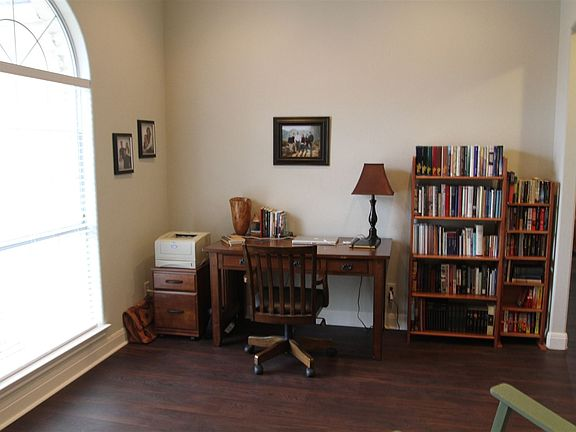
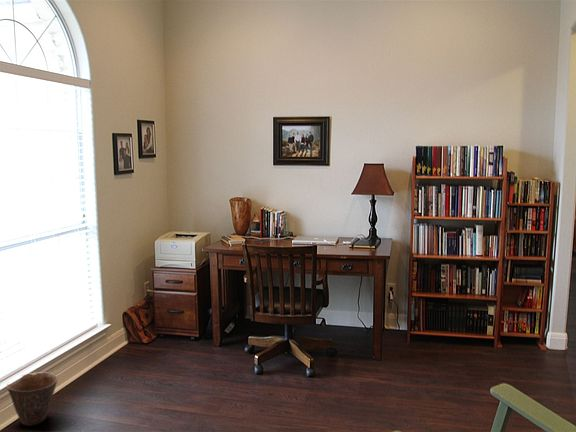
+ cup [6,371,59,427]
